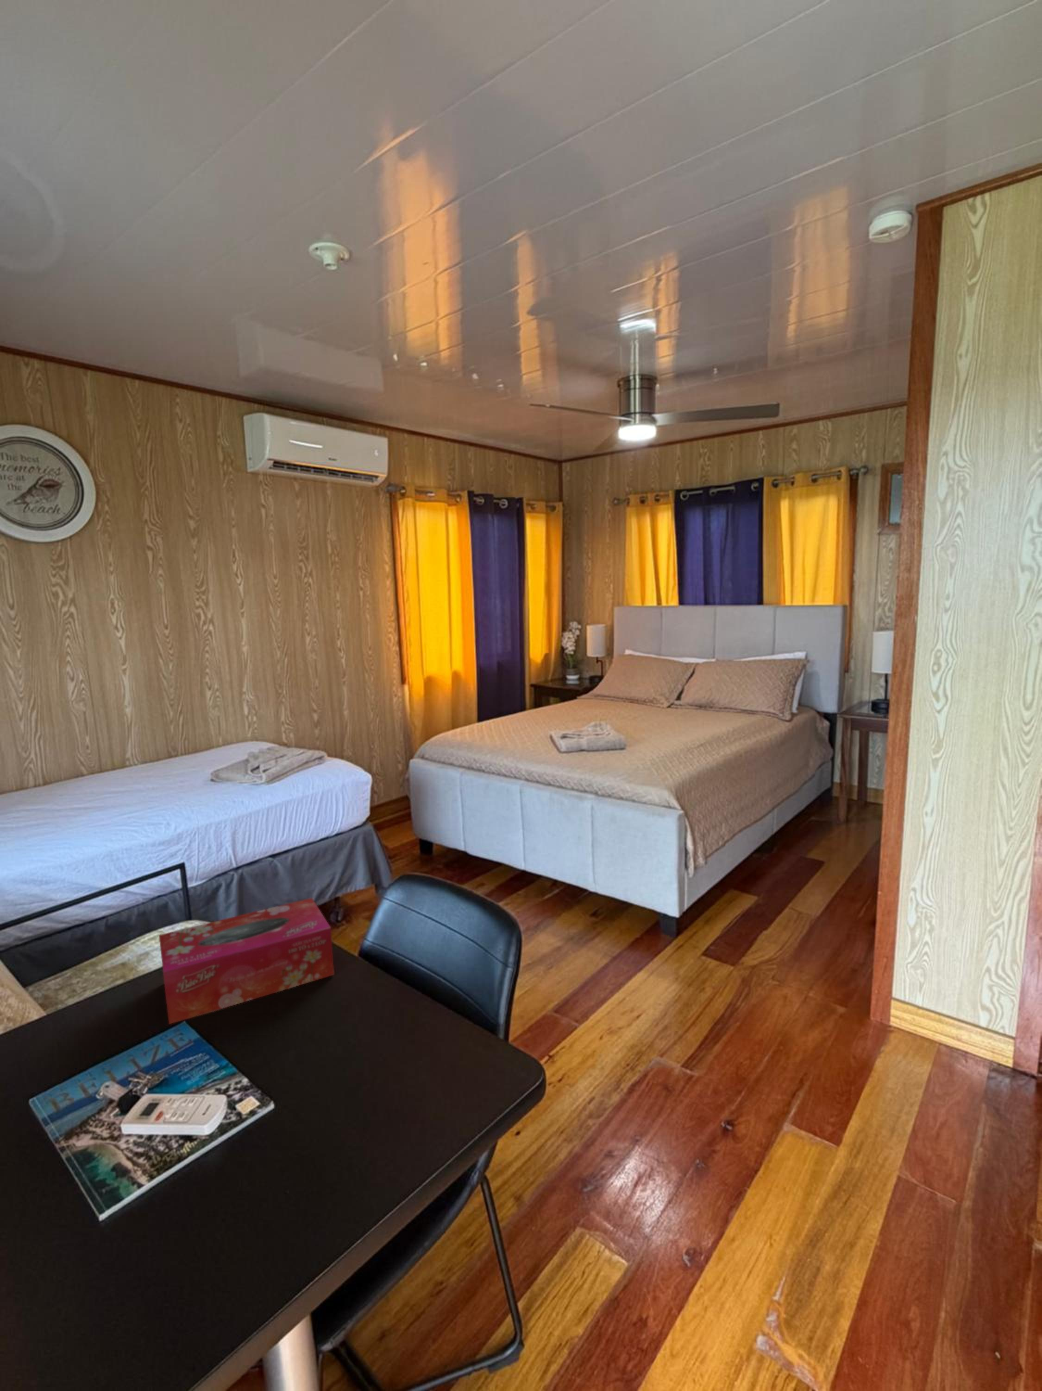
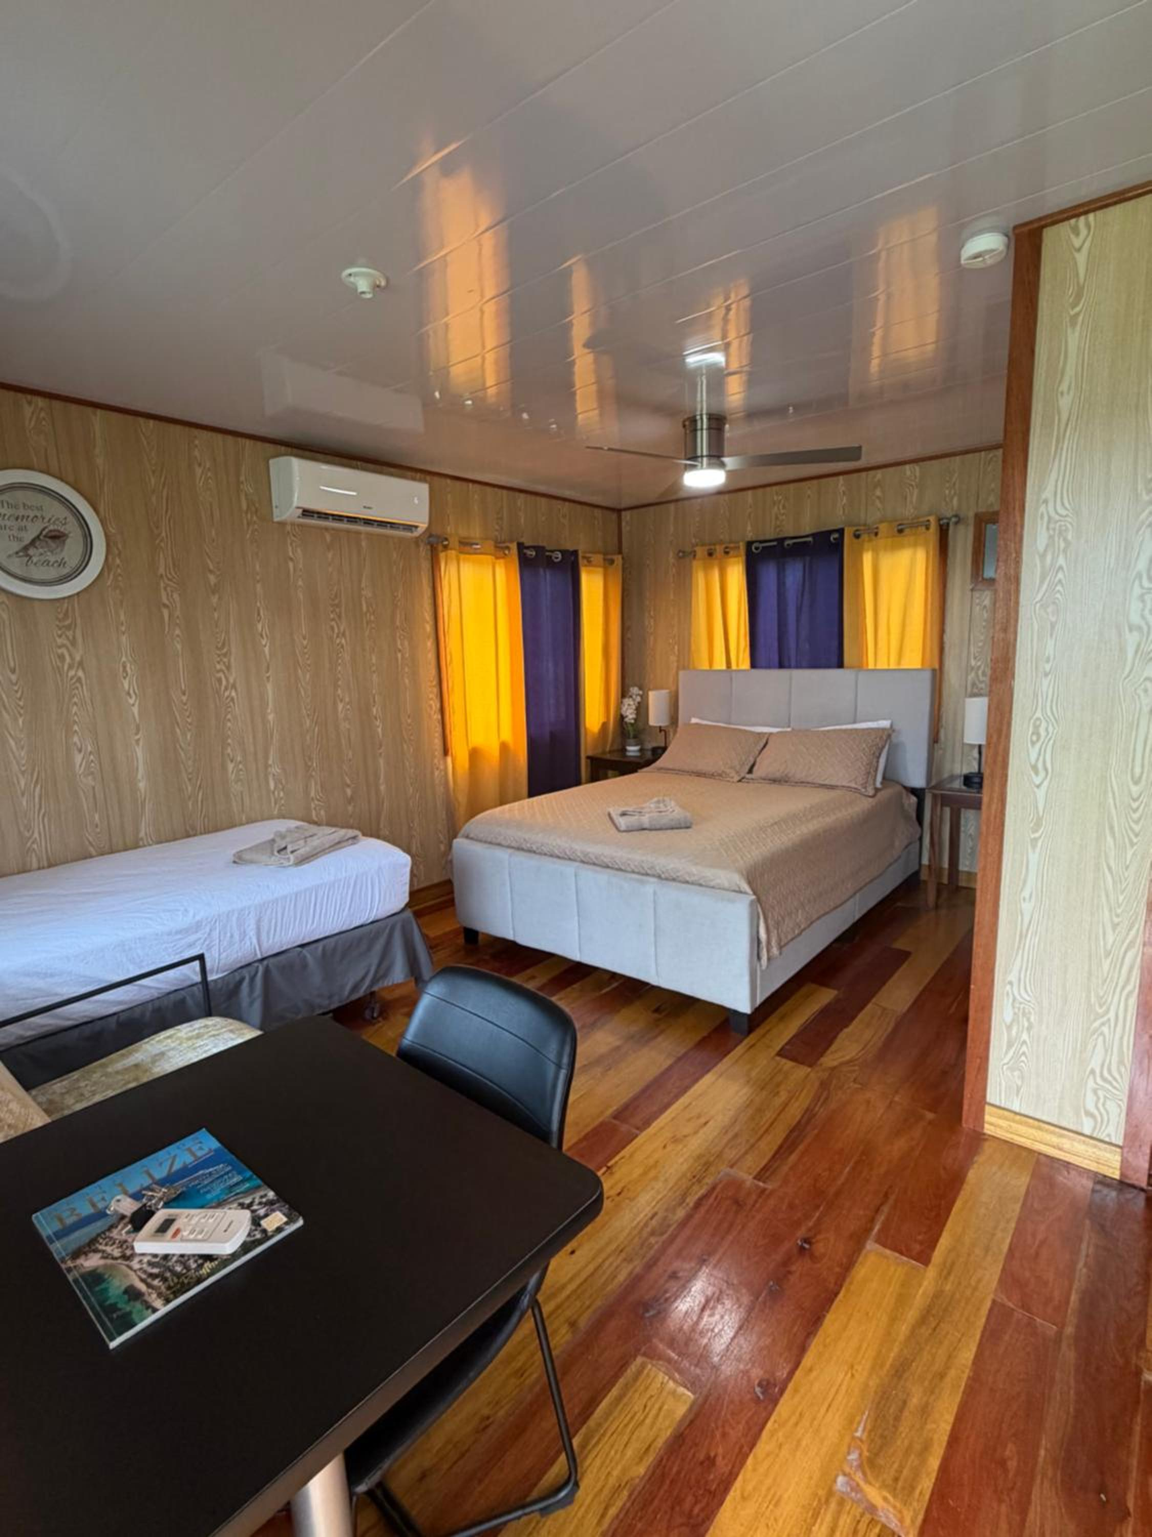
- tissue box [159,897,335,1025]
